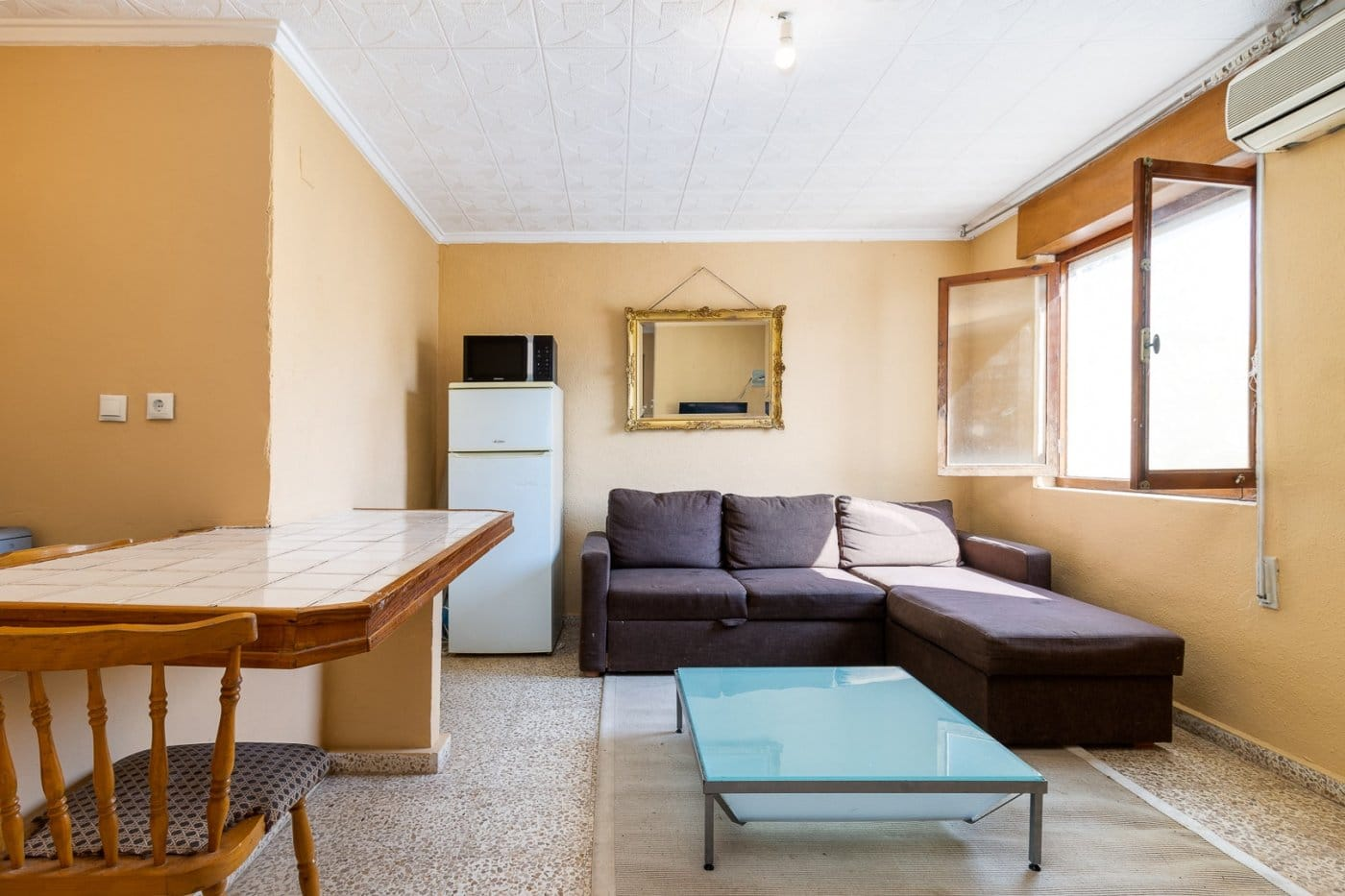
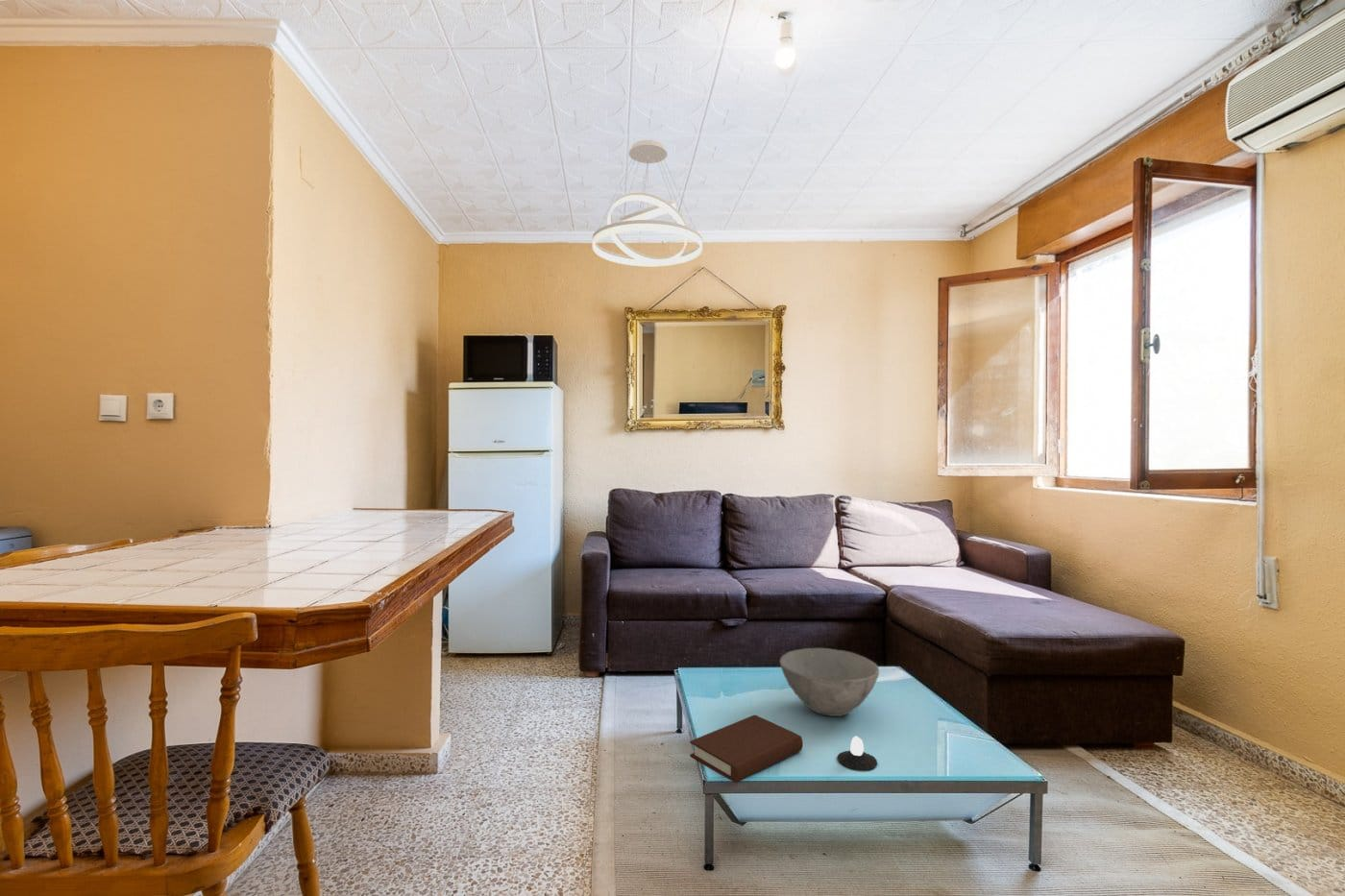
+ candle [837,735,878,771]
+ book [689,714,804,784]
+ bowl [779,647,880,717]
+ pendant light [592,139,703,267]
